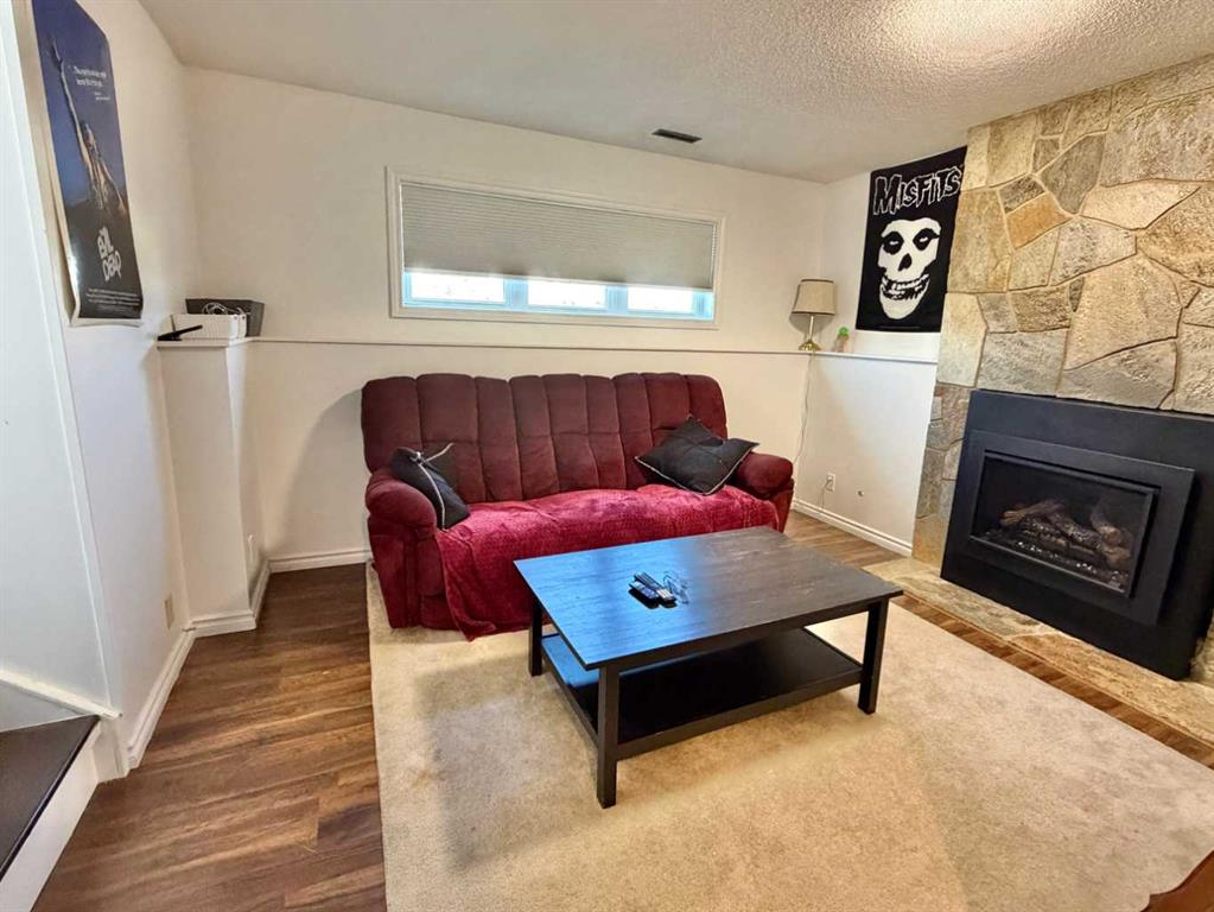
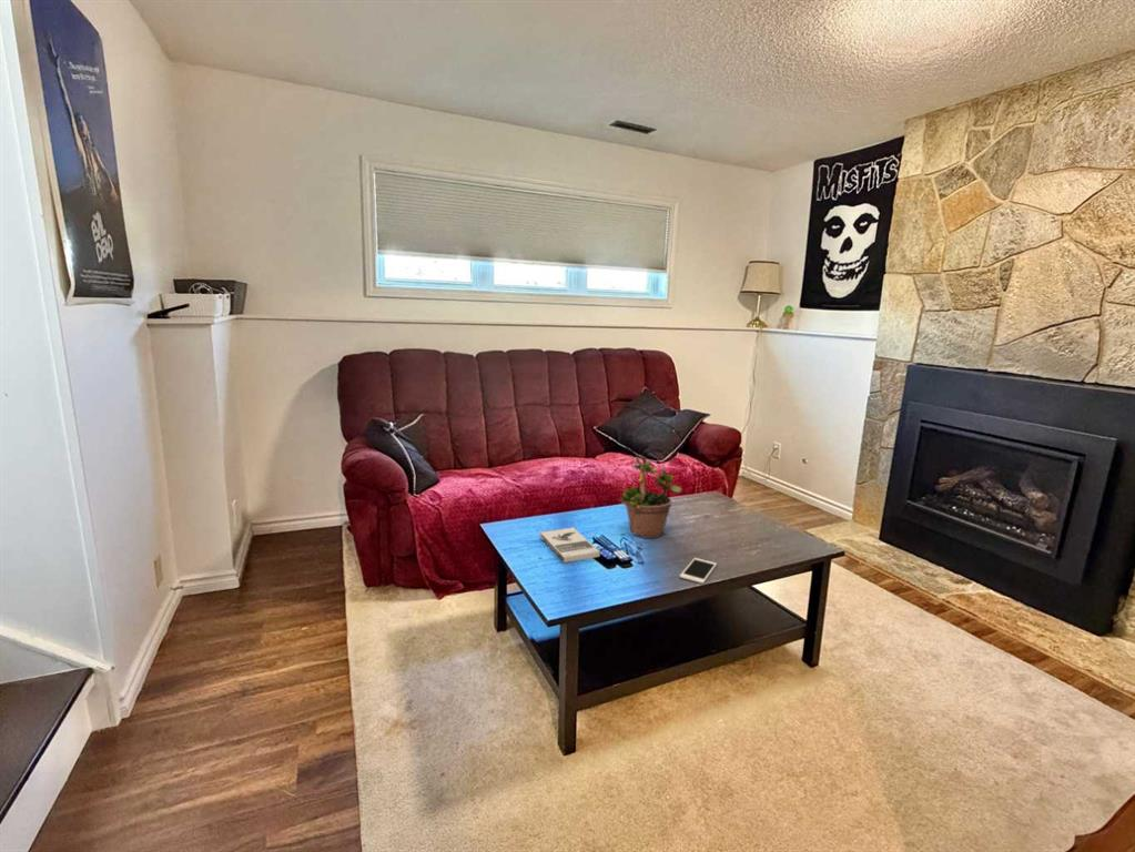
+ potted plant [618,446,683,539]
+ cell phone [679,557,718,585]
+ book [539,526,601,564]
